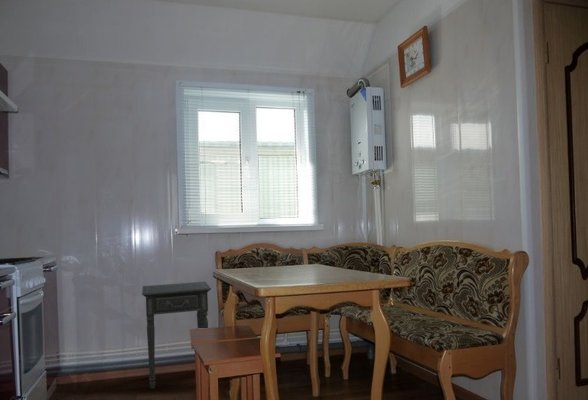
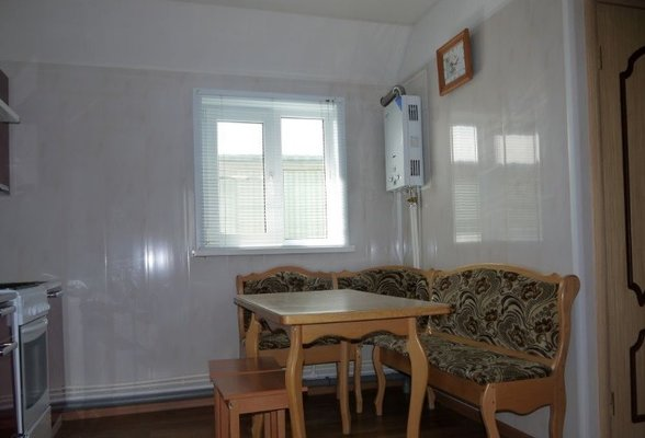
- side table [141,281,212,390]
